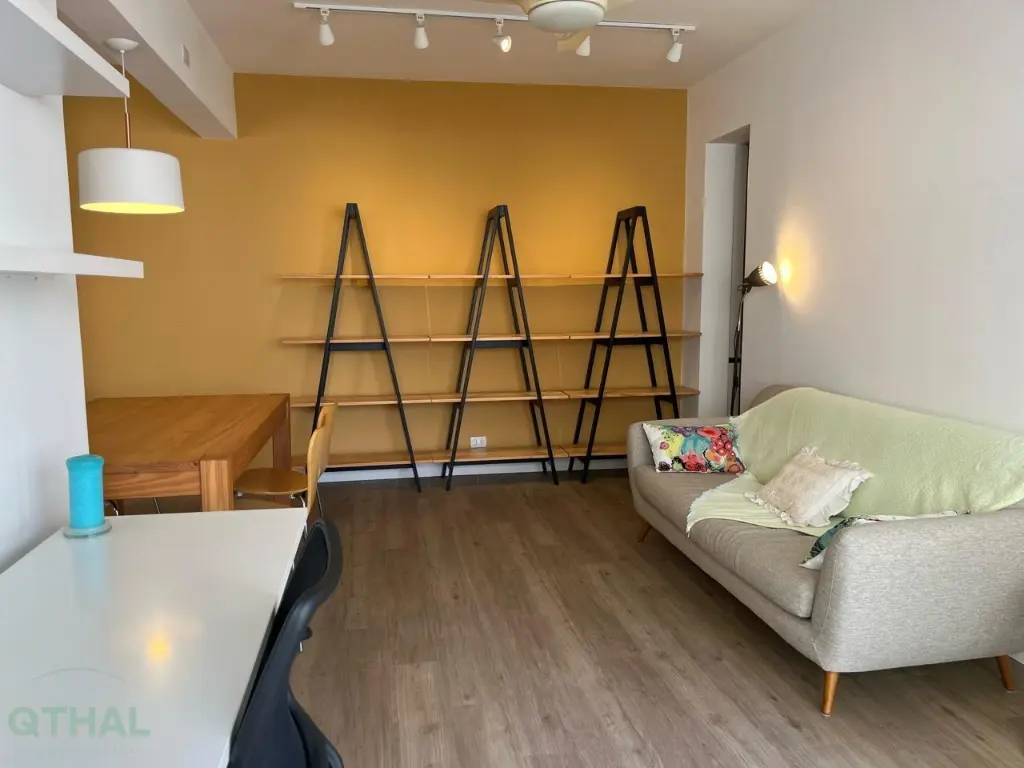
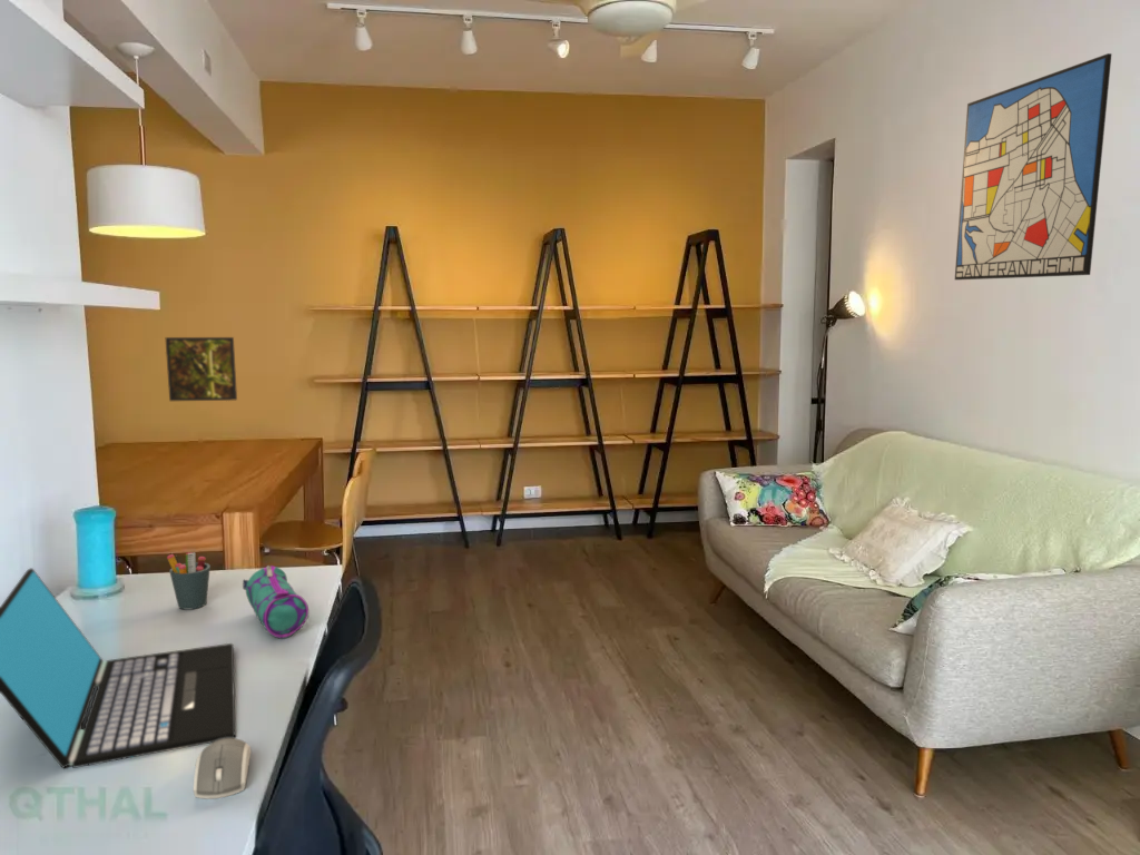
+ computer mouse [193,737,252,799]
+ laptop [0,567,236,769]
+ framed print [165,336,238,402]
+ wall art [954,52,1113,281]
+ pen holder [166,551,212,610]
+ pencil case [242,564,309,639]
